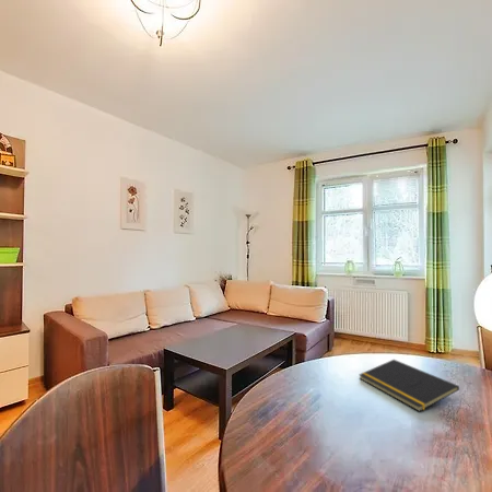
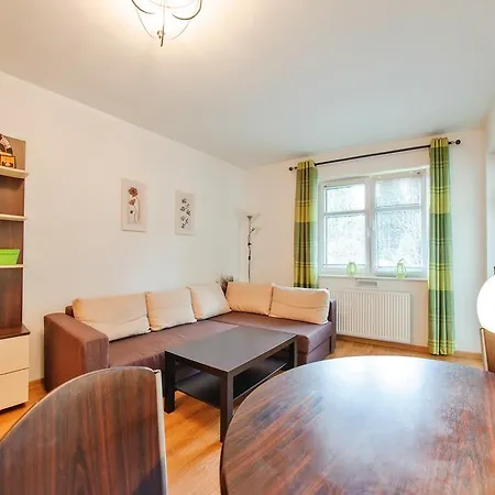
- notepad [358,359,460,412]
